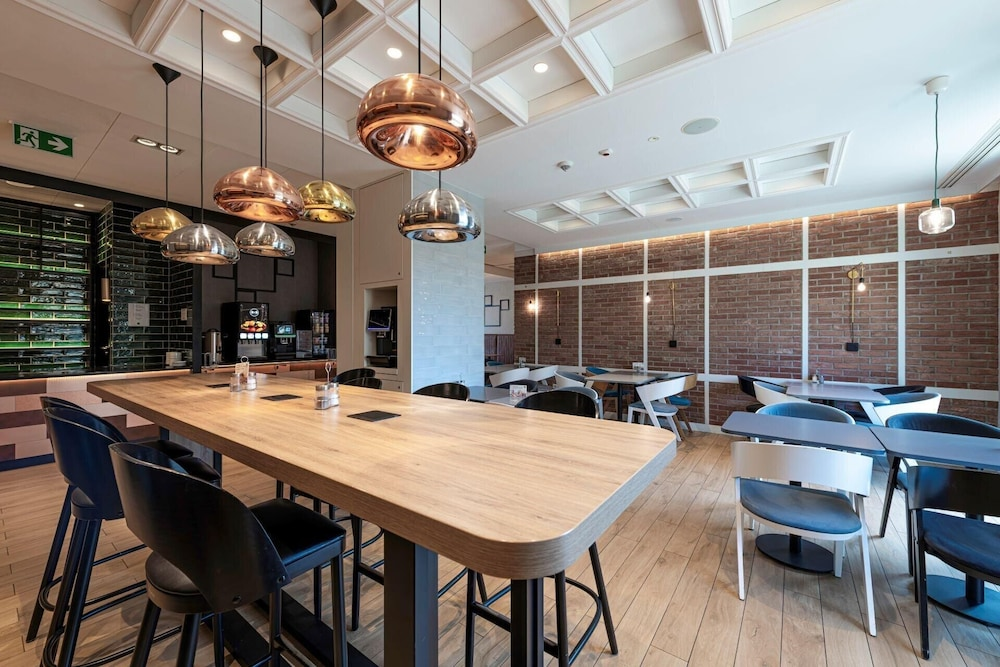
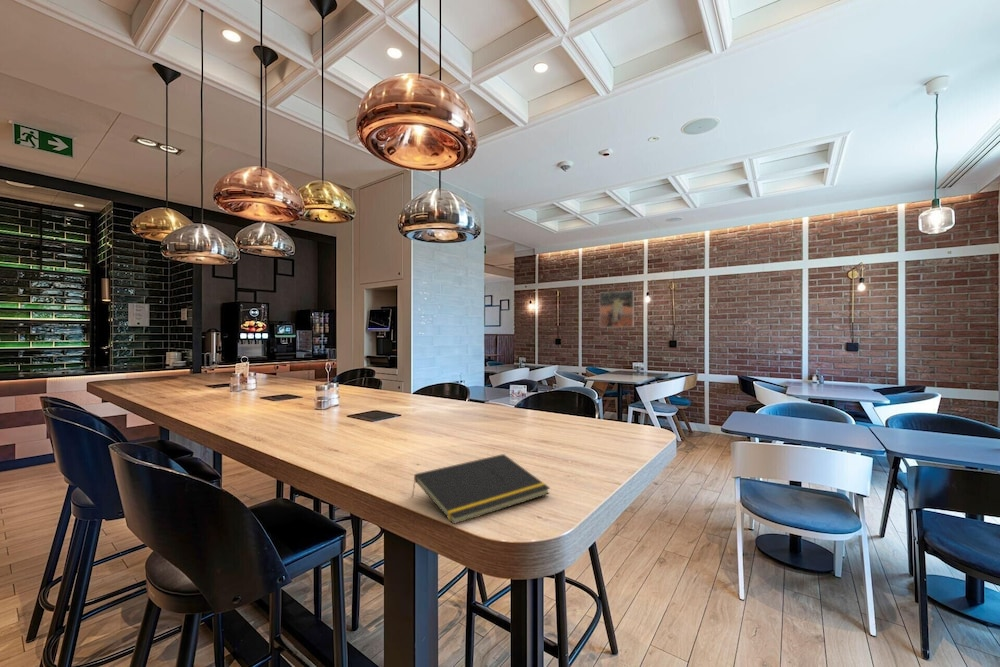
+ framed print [599,290,635,328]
+ notepad [411,453,551,525]
